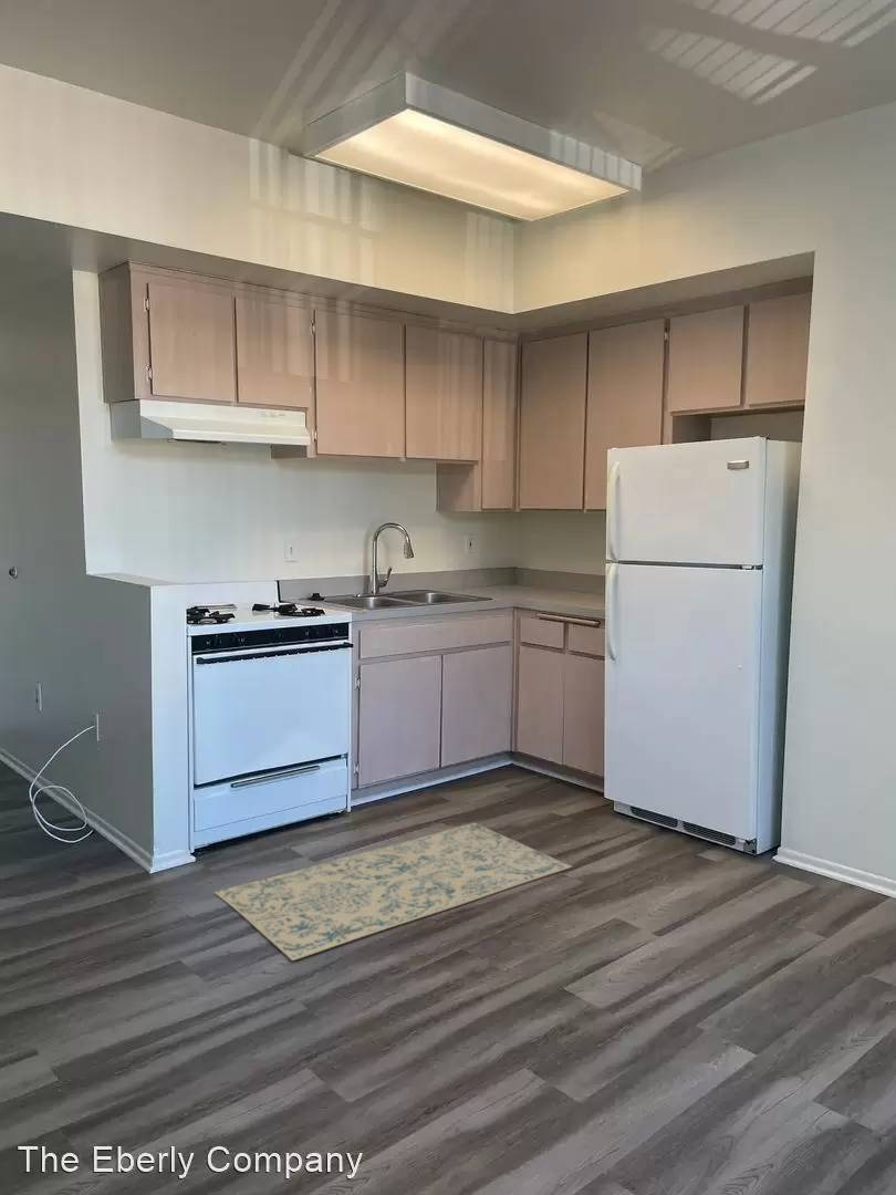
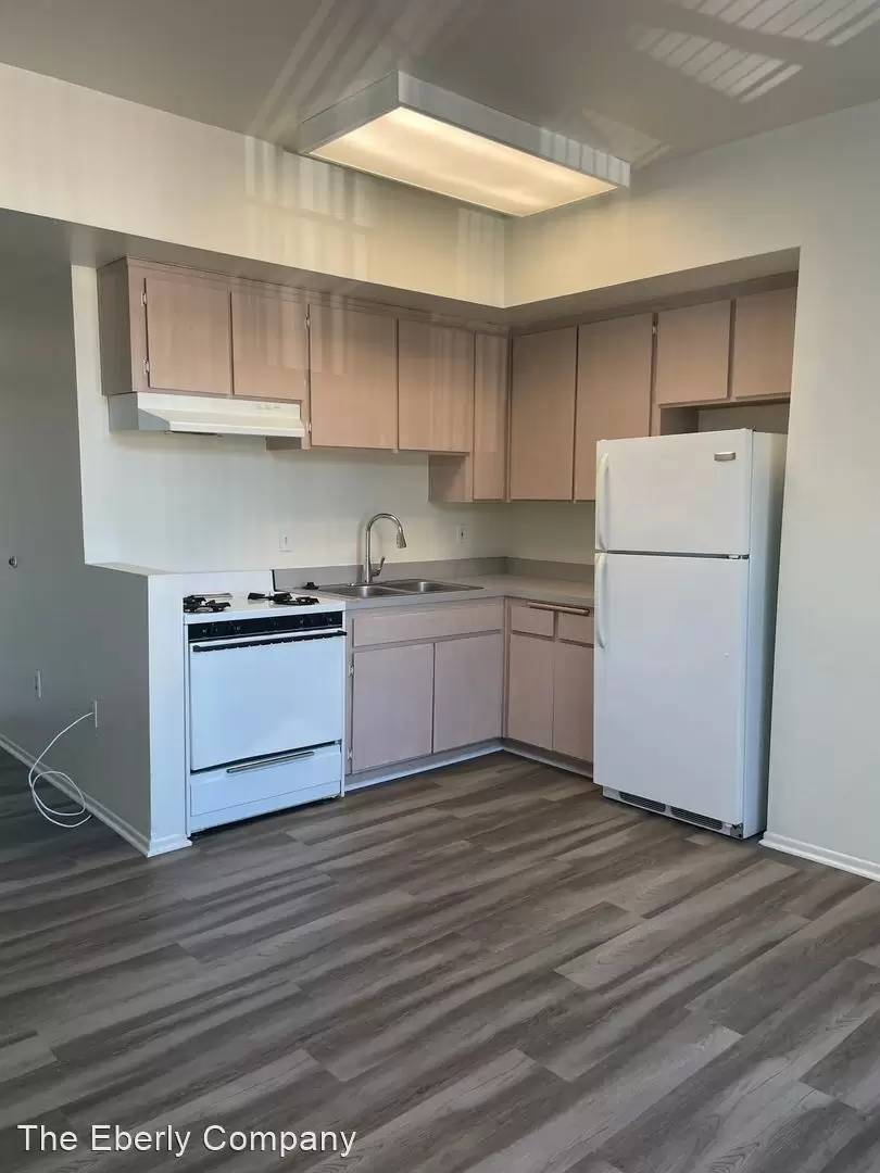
- rug [213,822,573,962]
